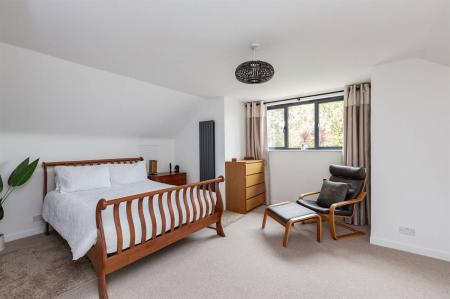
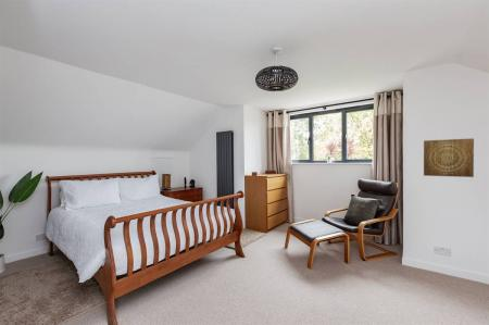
+ wall art [423,137,475,178]
